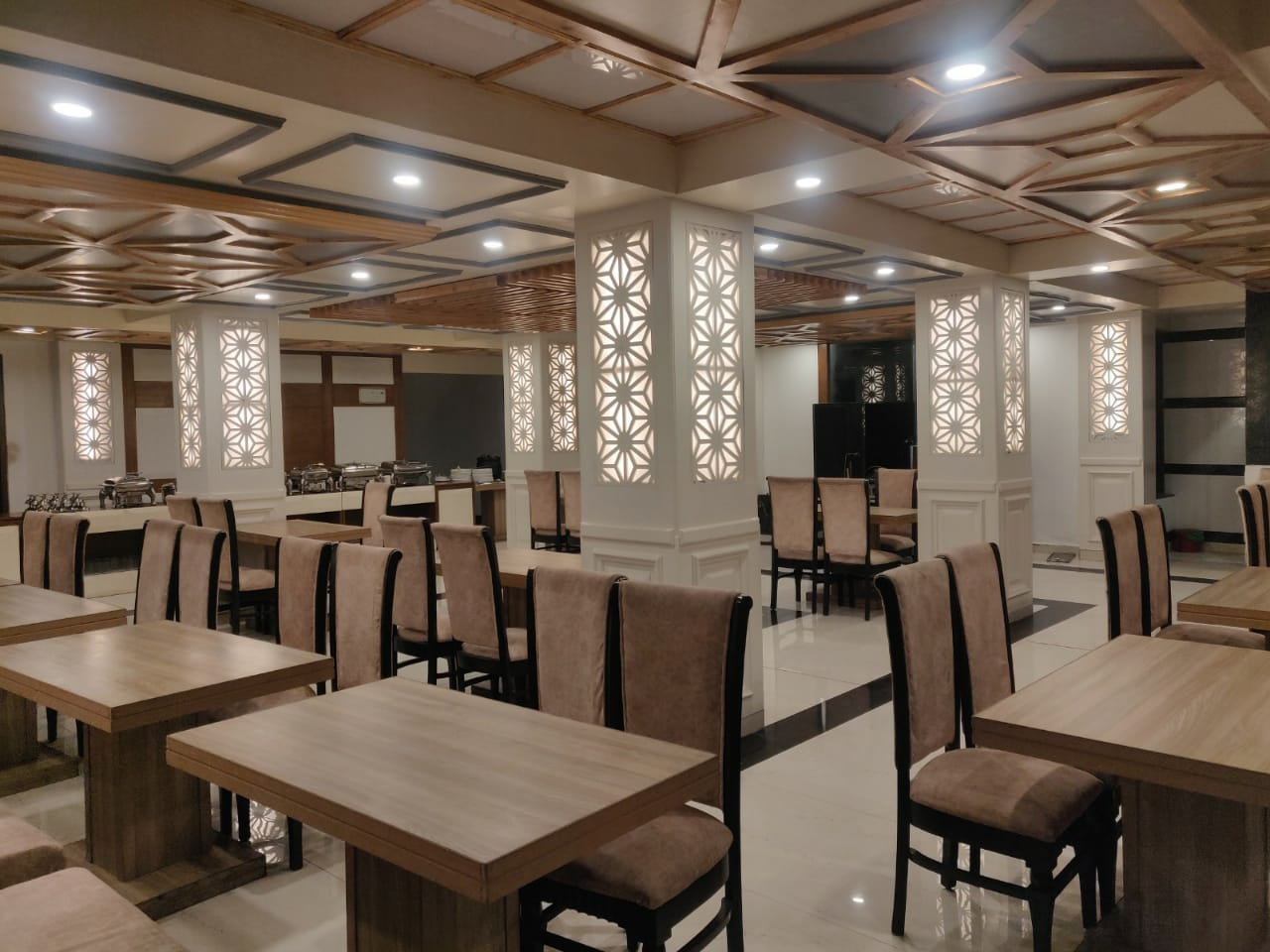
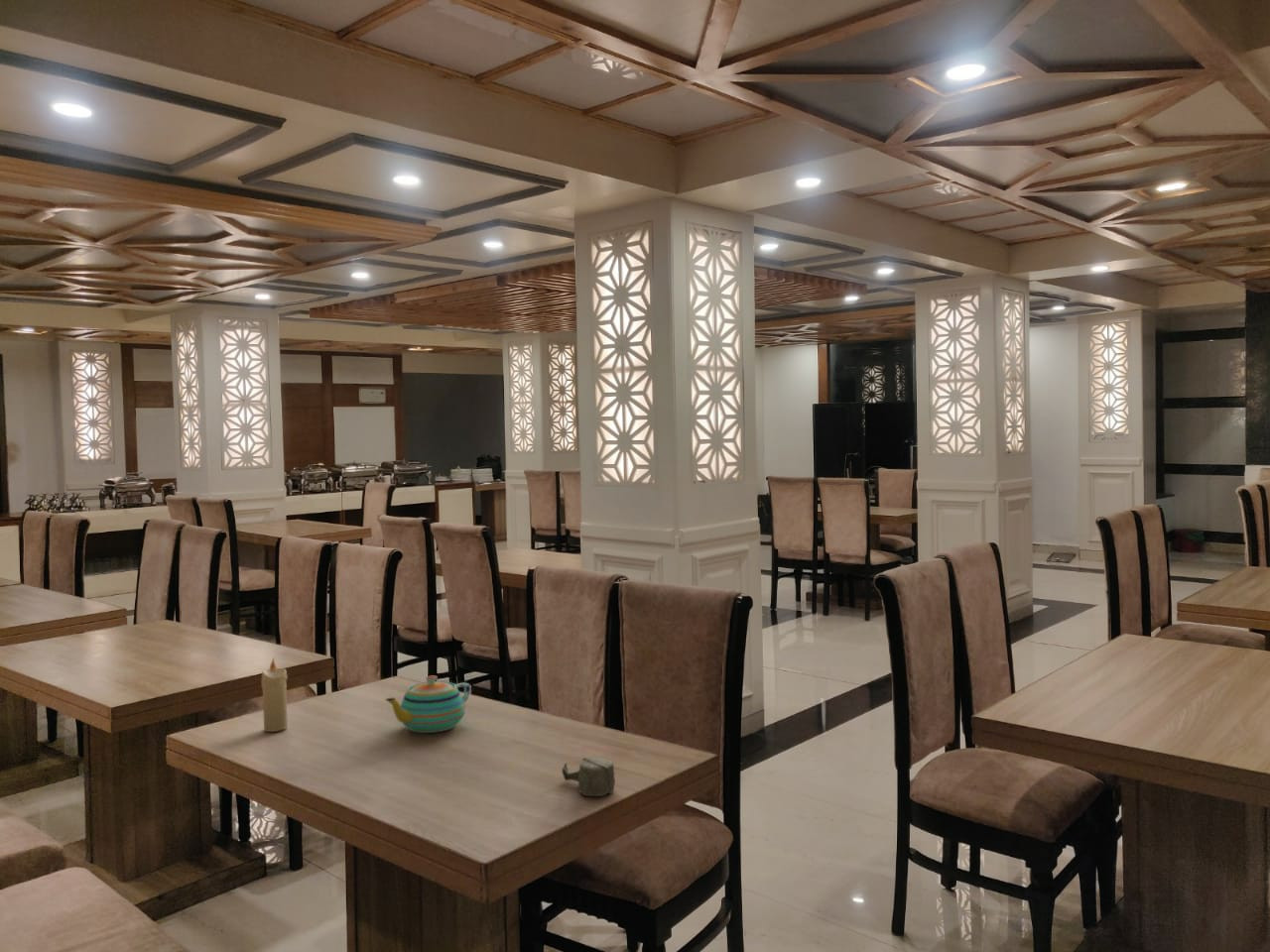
+ cup [562,757,616,797]
+ candle [261,656,289,733]
+ teapot [384,675,471,734]
